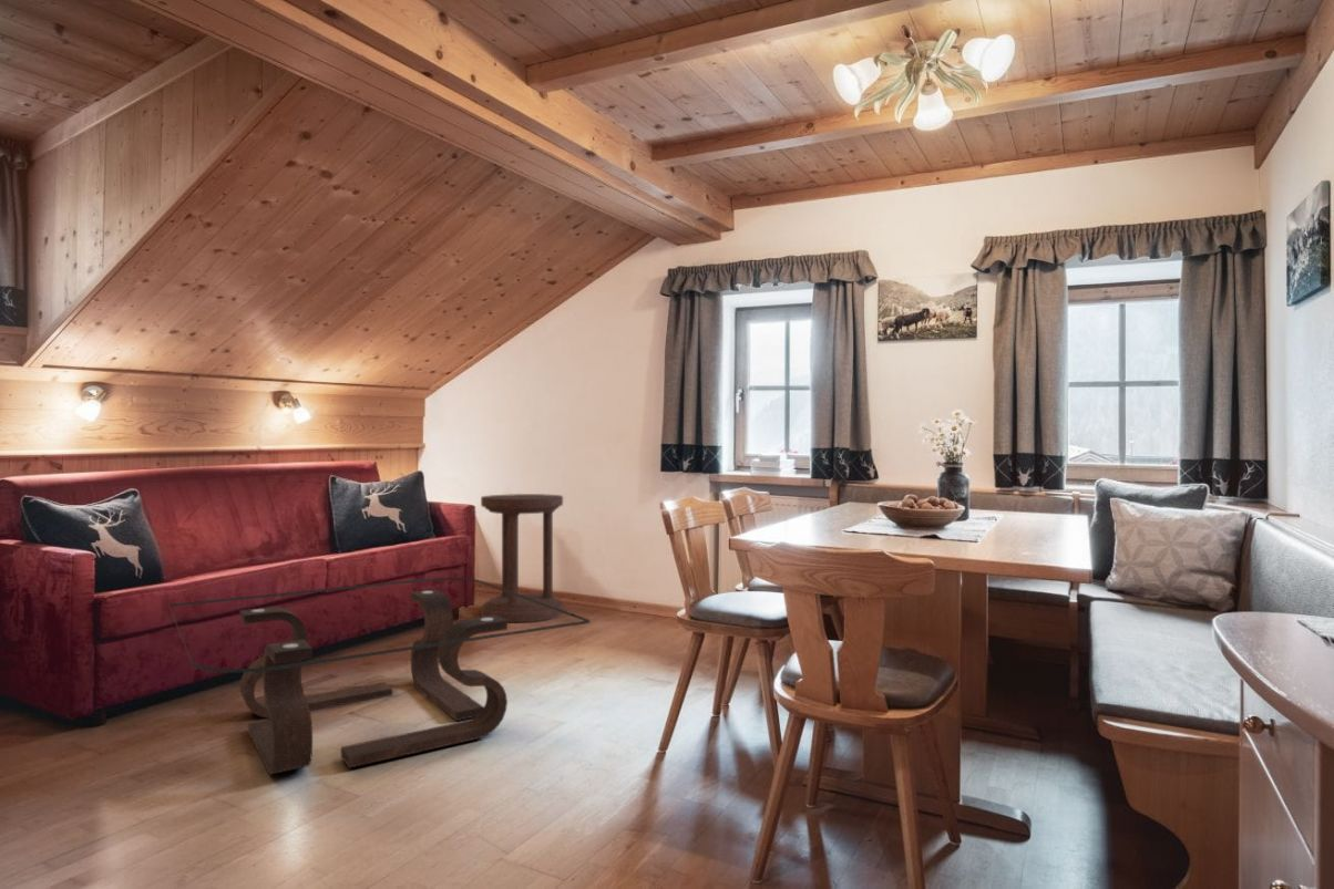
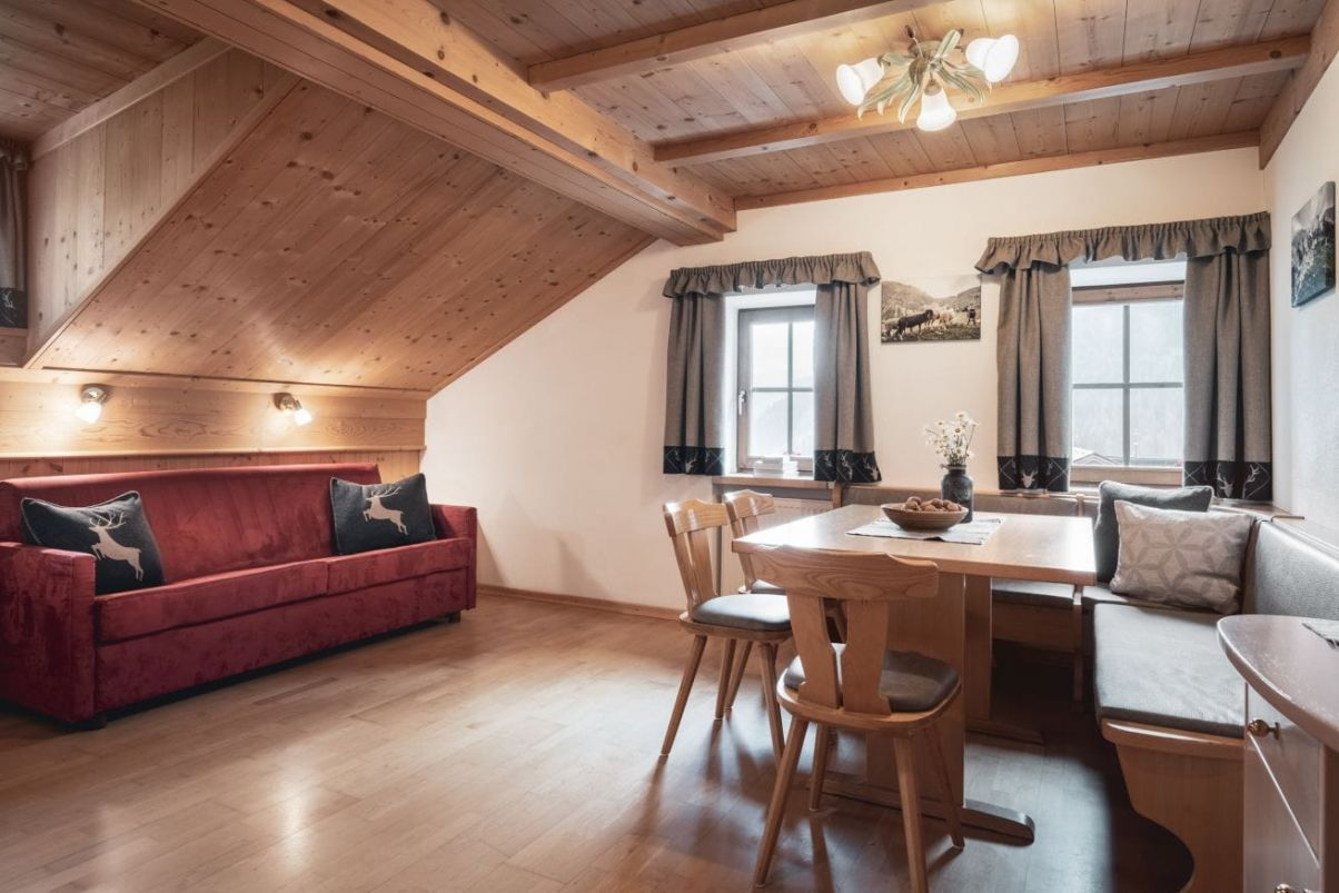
- side table [480,493,564,624]
- coffee table [168,577,591,776]
